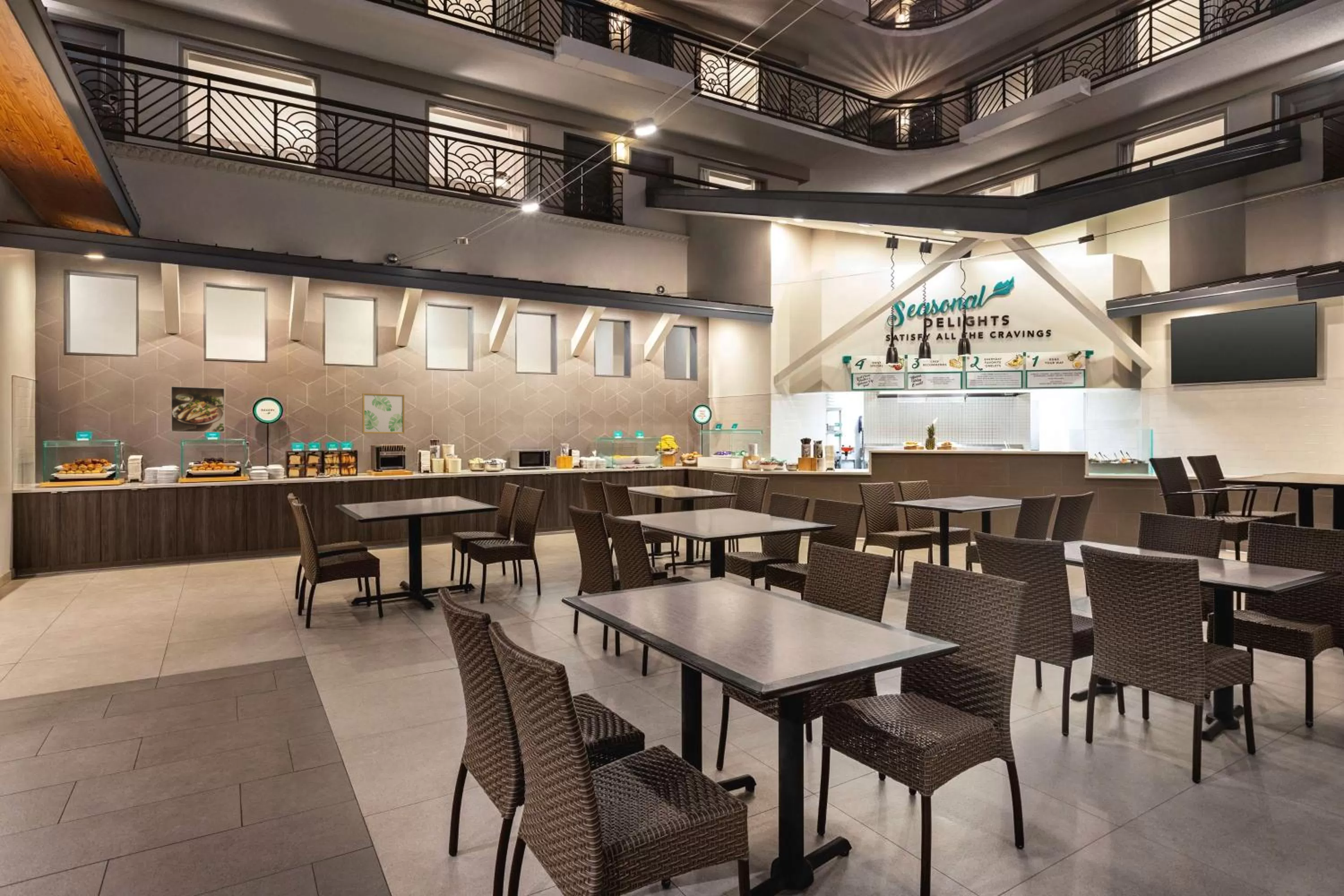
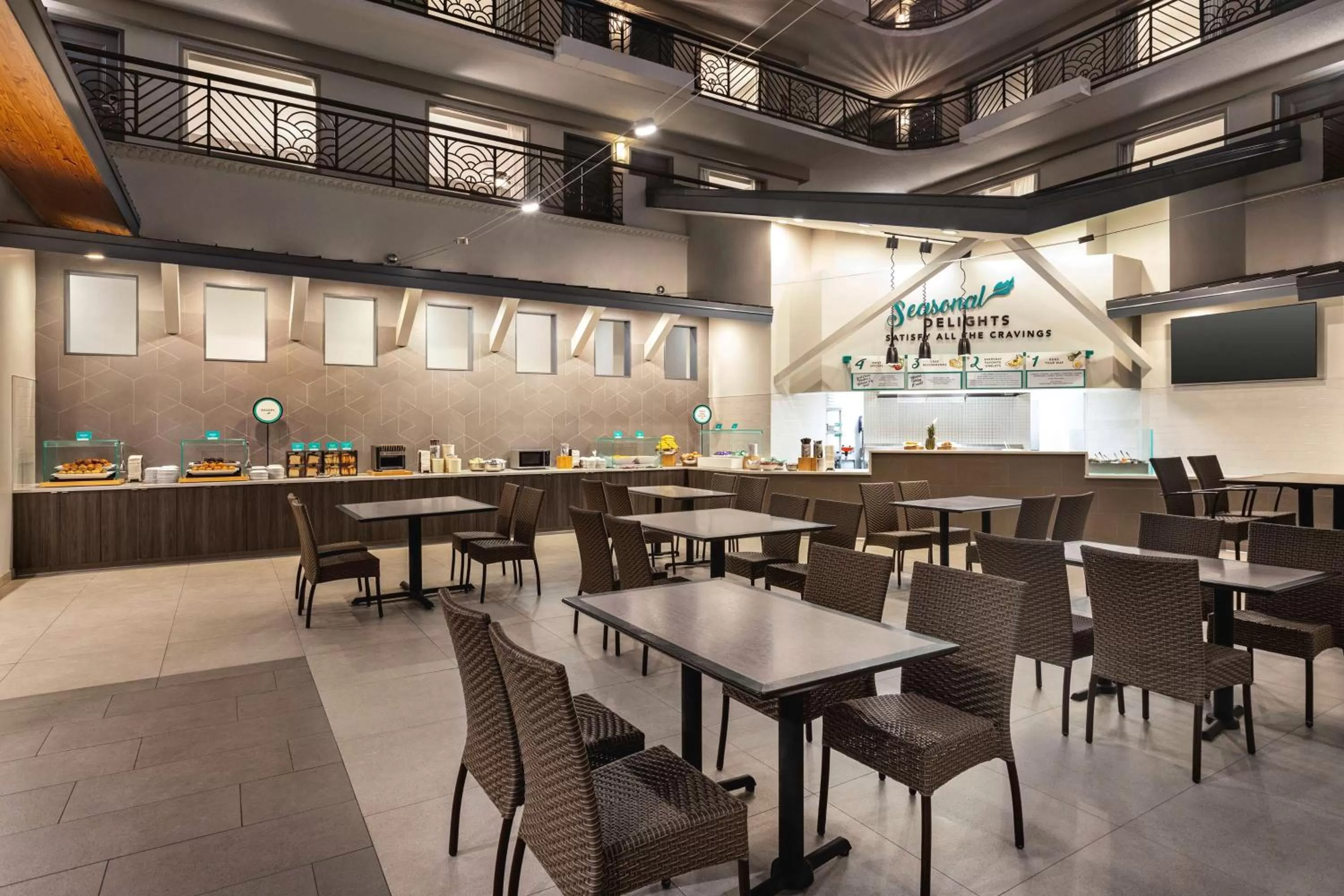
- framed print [171,386,225,433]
- wall art [362,393,405,434]
